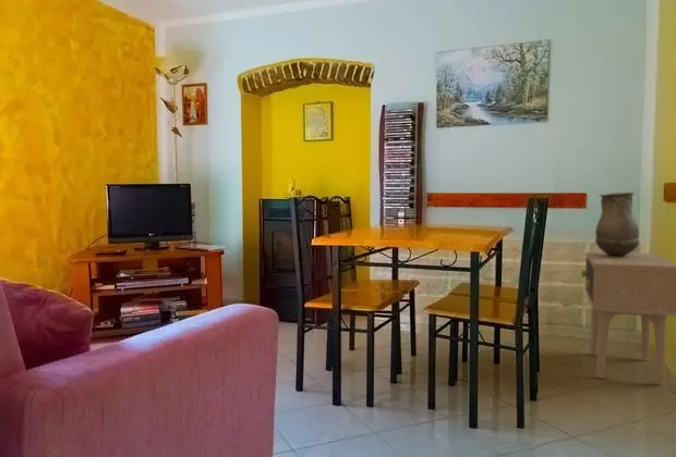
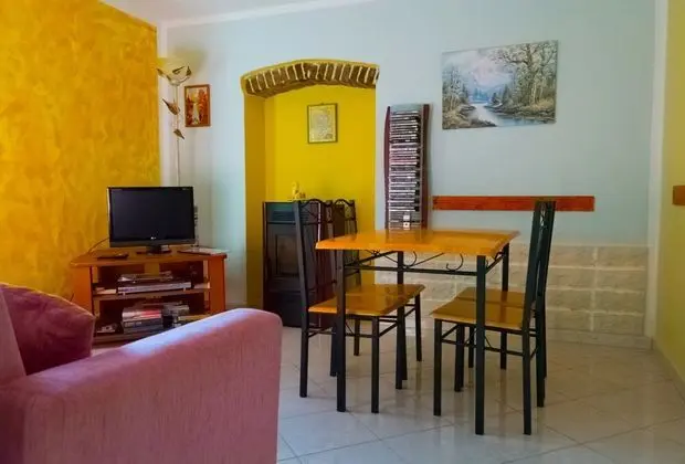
- side table [580,250,676,386]
- vase [594,192,641,257]
